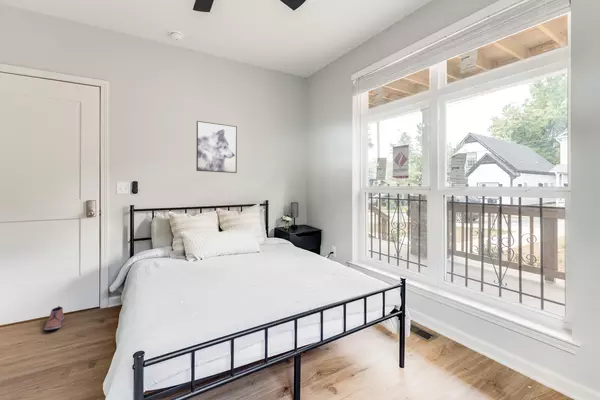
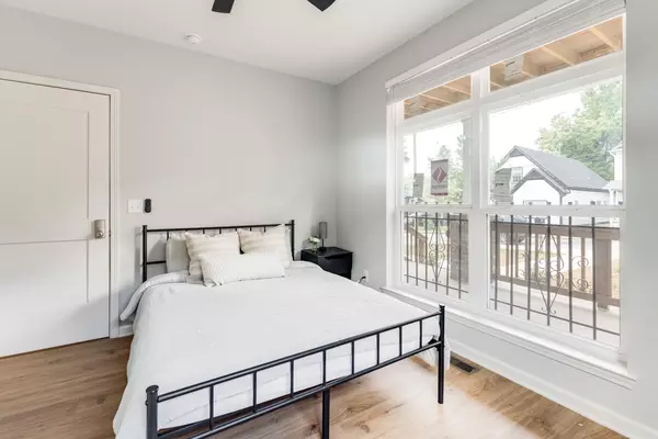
- shoe [43,305,65,331]
- wall art [195,120,238,174]
